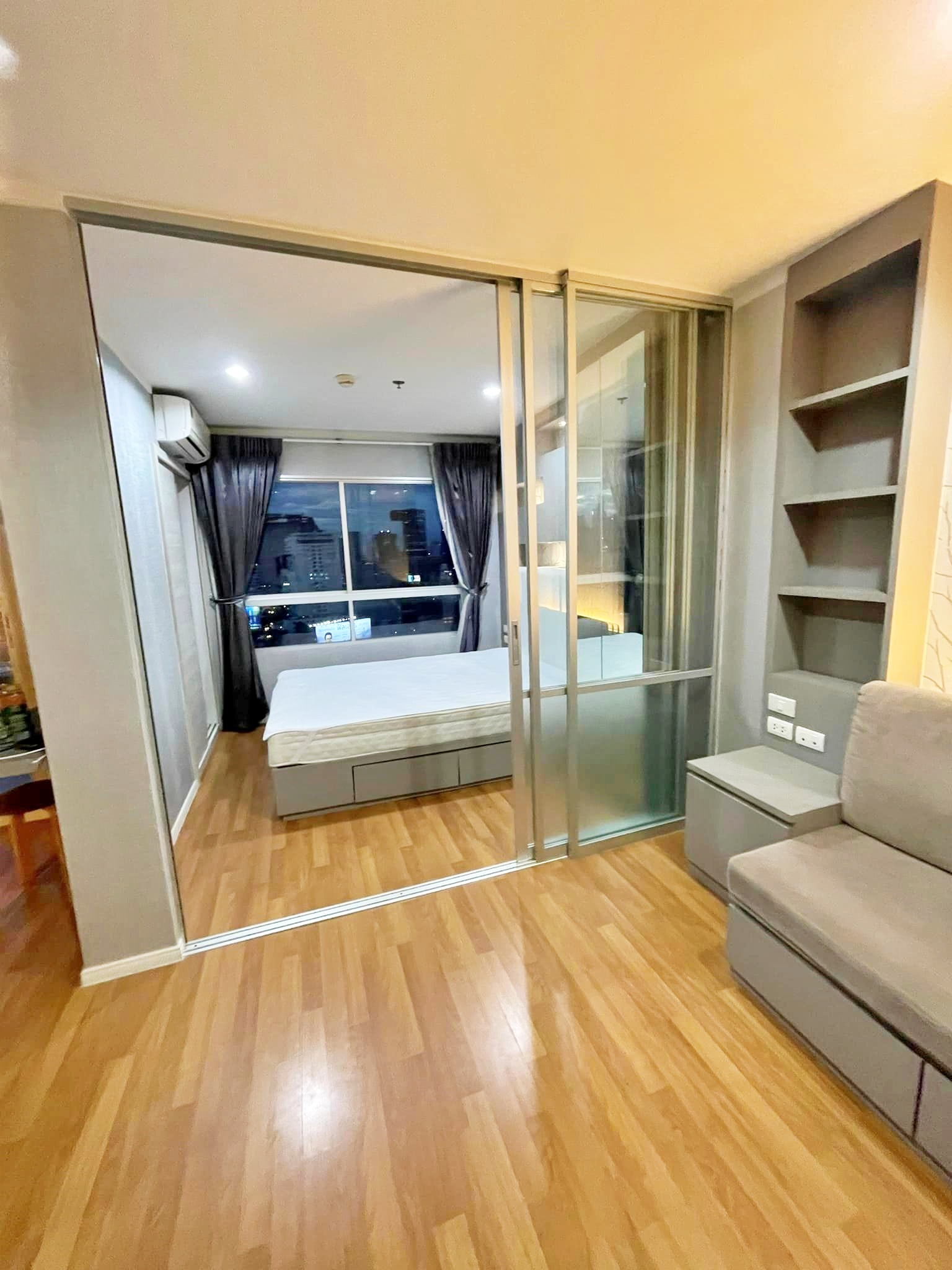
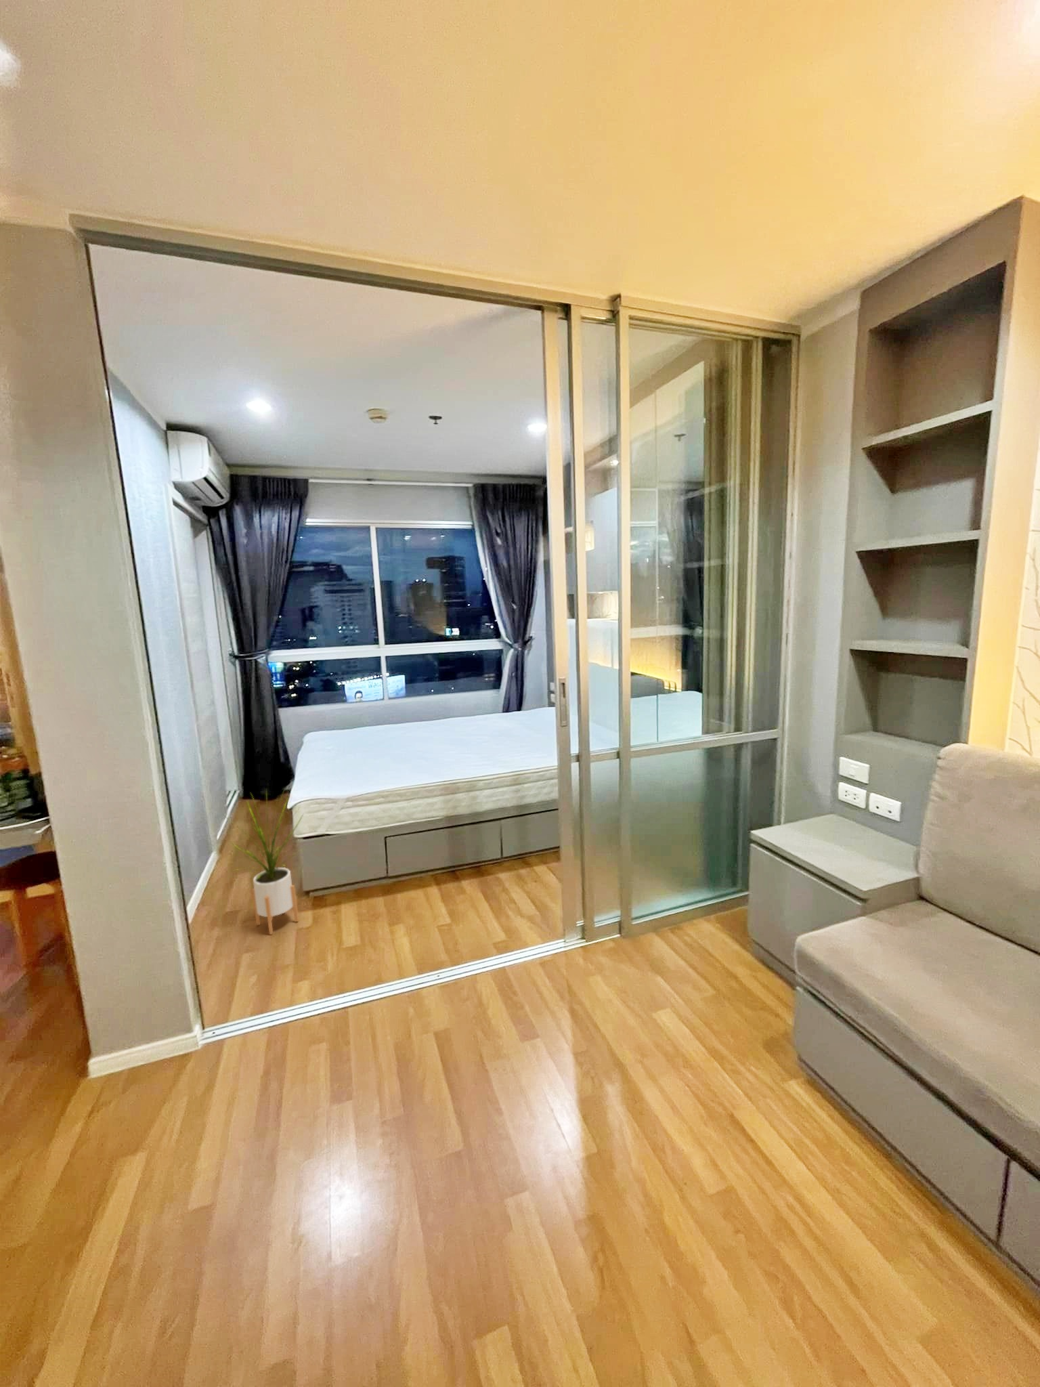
+ house plant [224,789,307,935]
